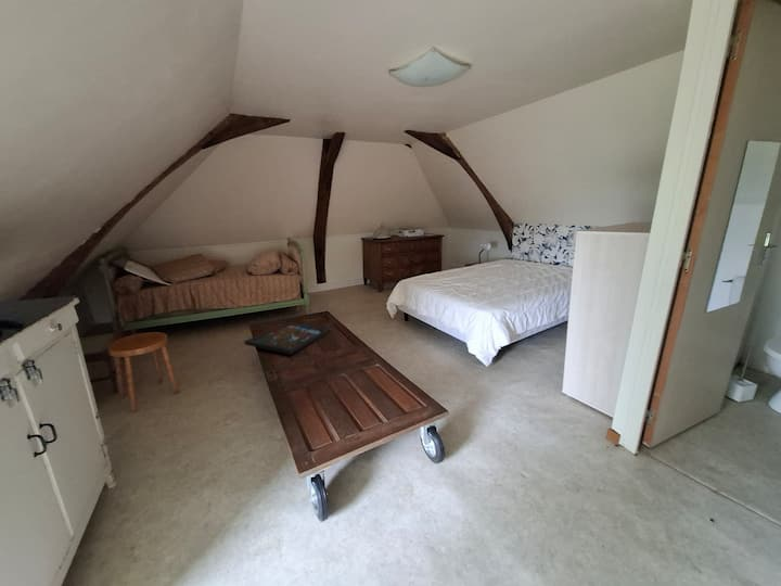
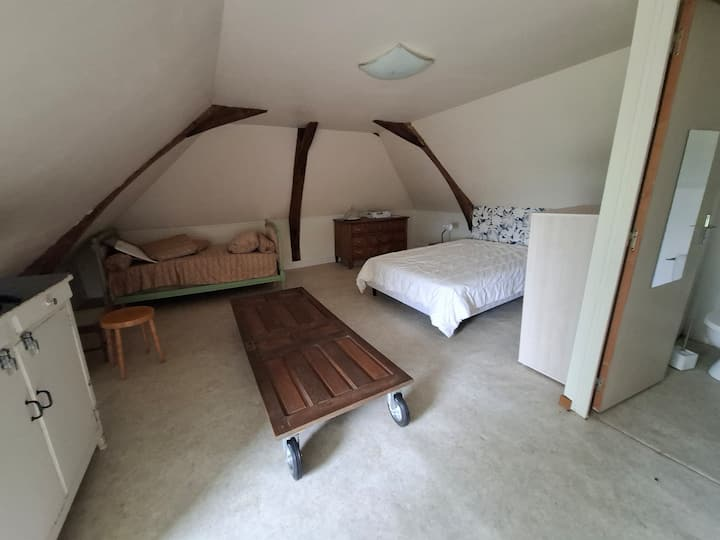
- framed painting [243,321,332,356]
